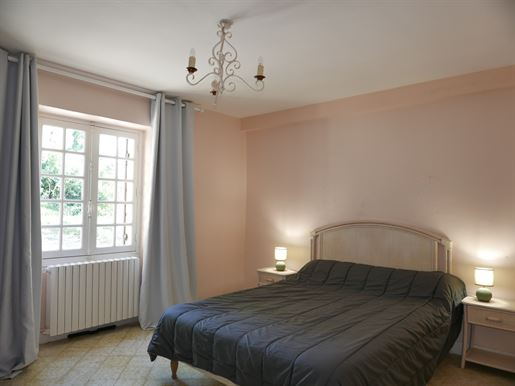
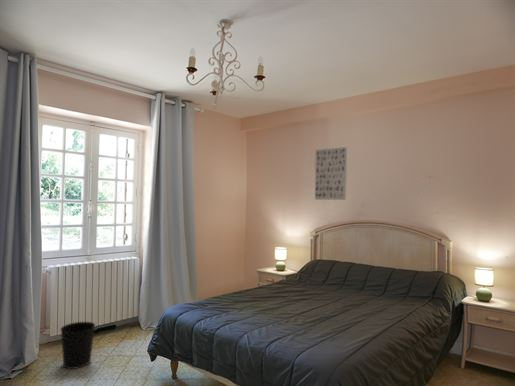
+ wastebasket [59,321,96,370]
+ wall art [314,146,348,201]
